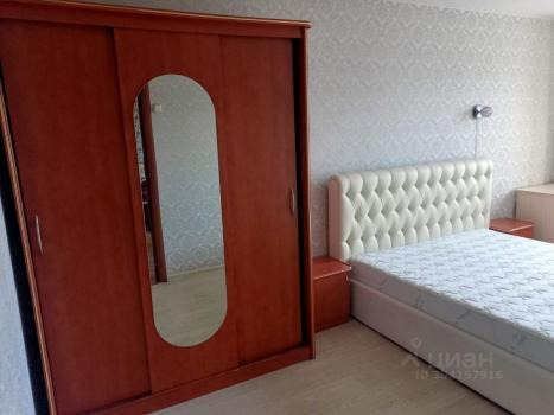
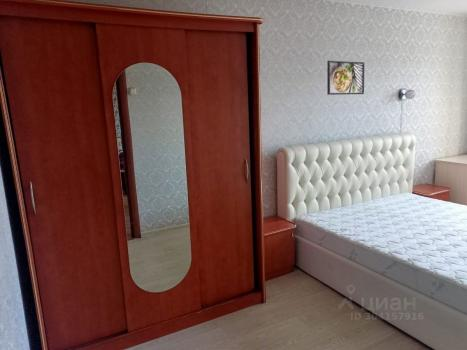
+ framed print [326,59,366,96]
